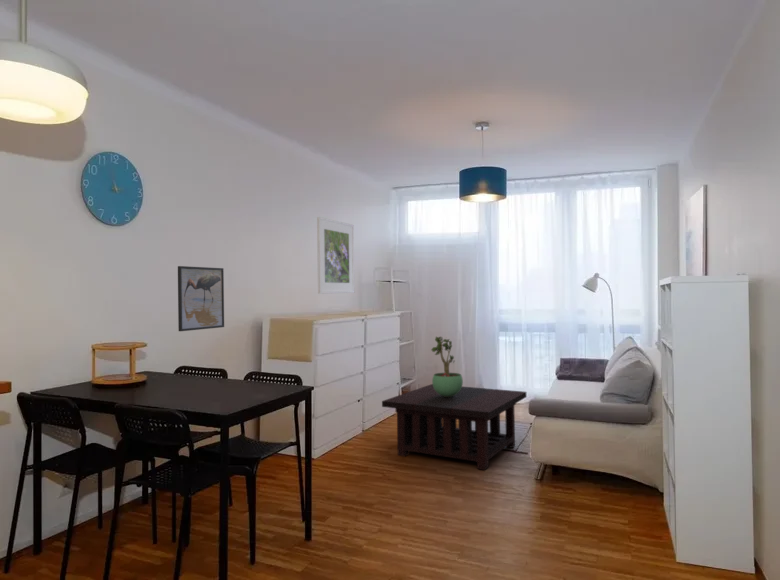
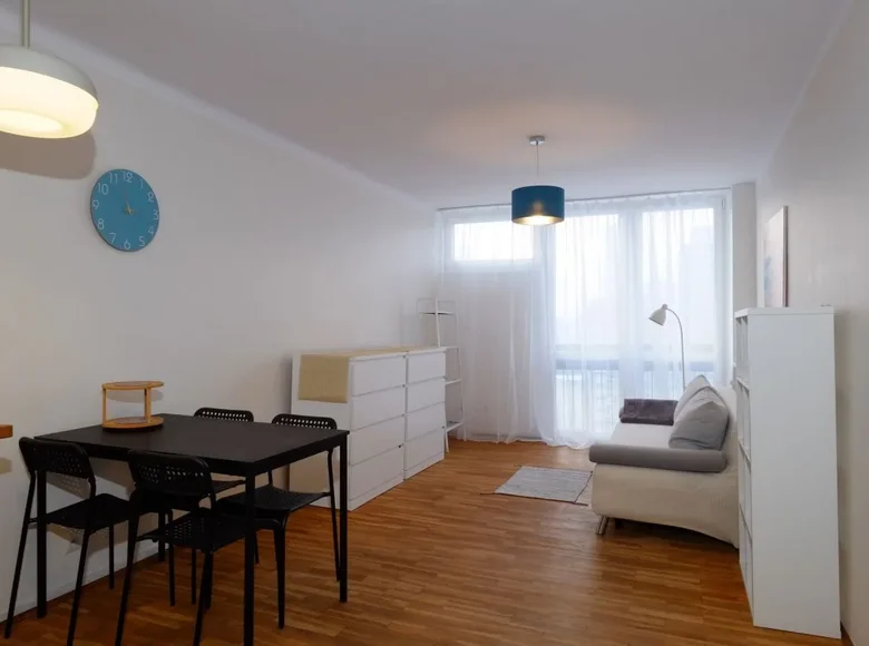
- potted plant [430,336,464,397]
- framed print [316,216,355,295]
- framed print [177,265,225,332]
- coffee table [381,383,528,471]
